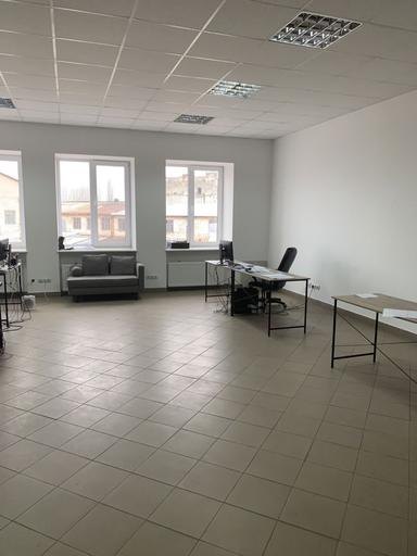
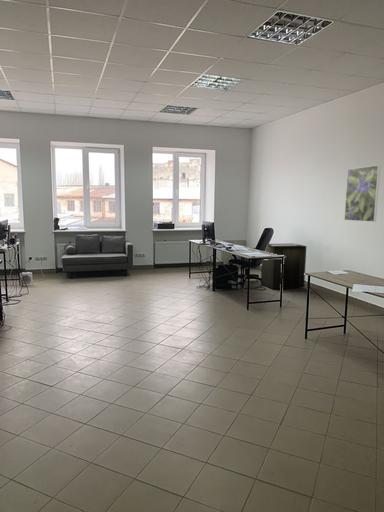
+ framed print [343,164,381,223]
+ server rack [260,243,307,290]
